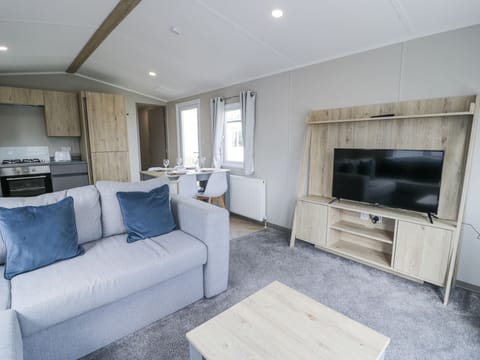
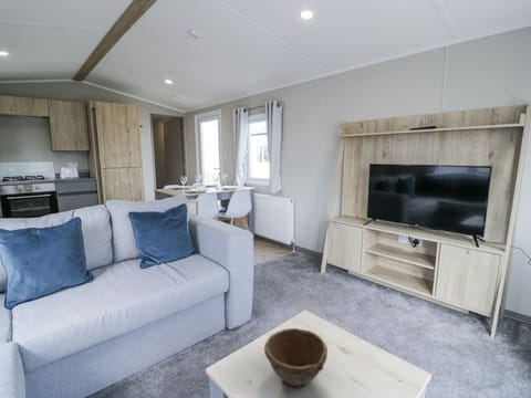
+ bowl [263,327,329,389]
